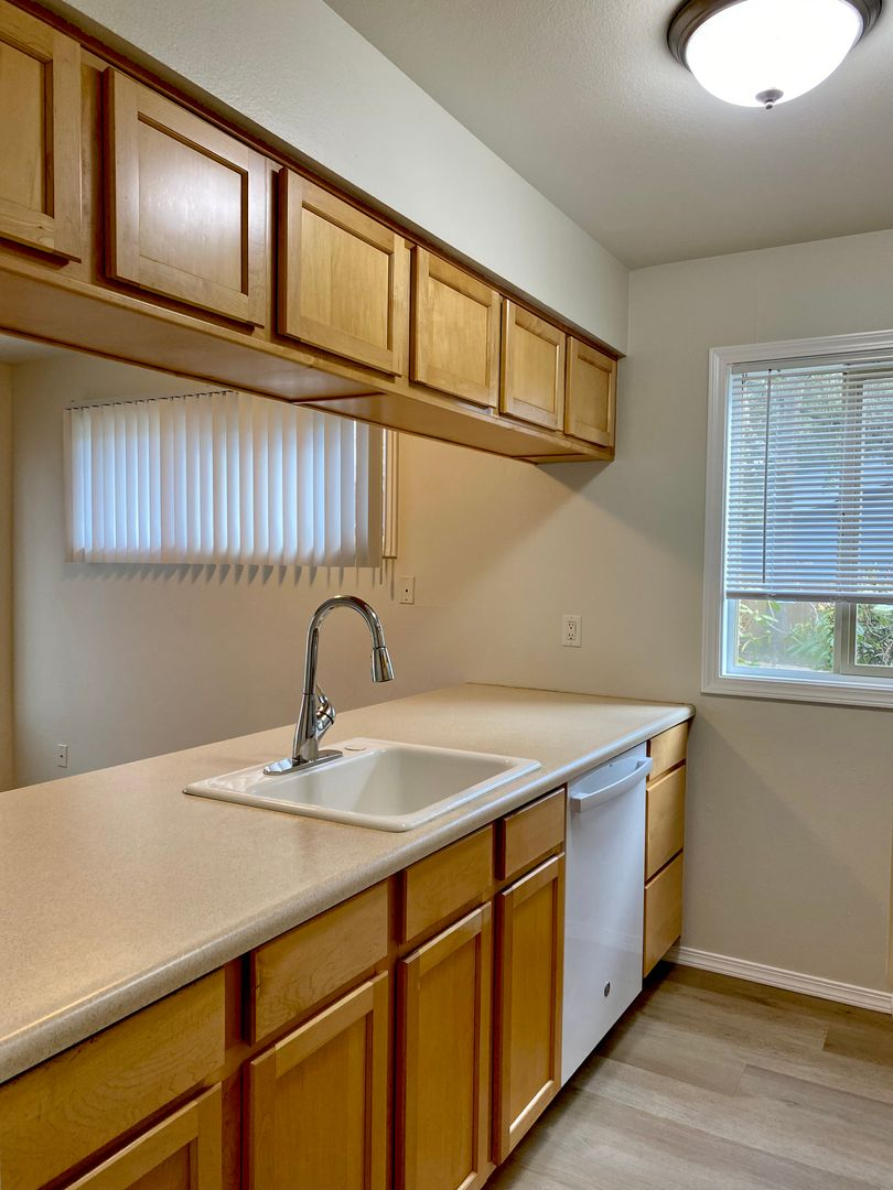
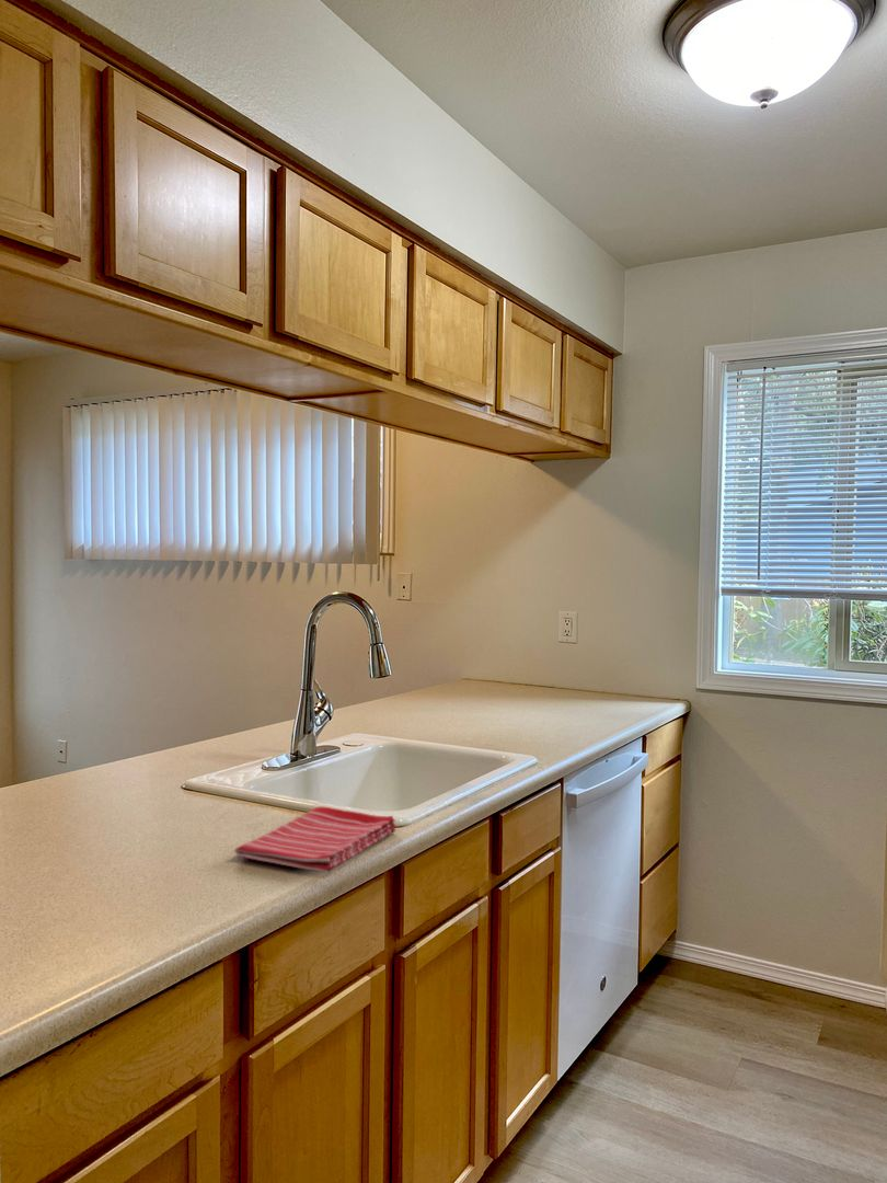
+ dish towel [233,806,398,874]
